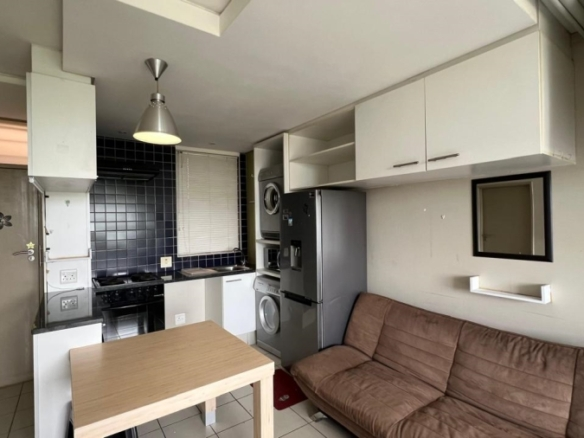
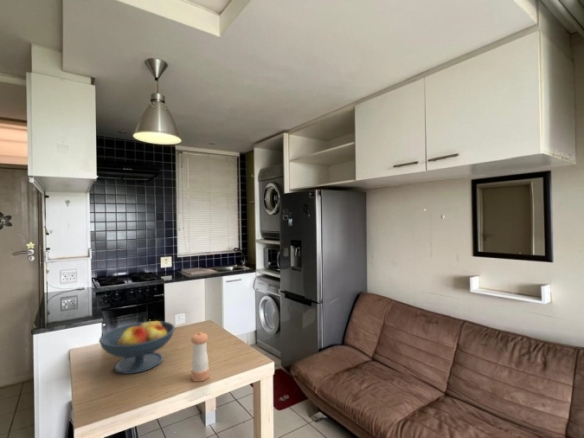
+ fruit bowl [98,320,176,375]
+ pepper shaker [190,331,210,383]
